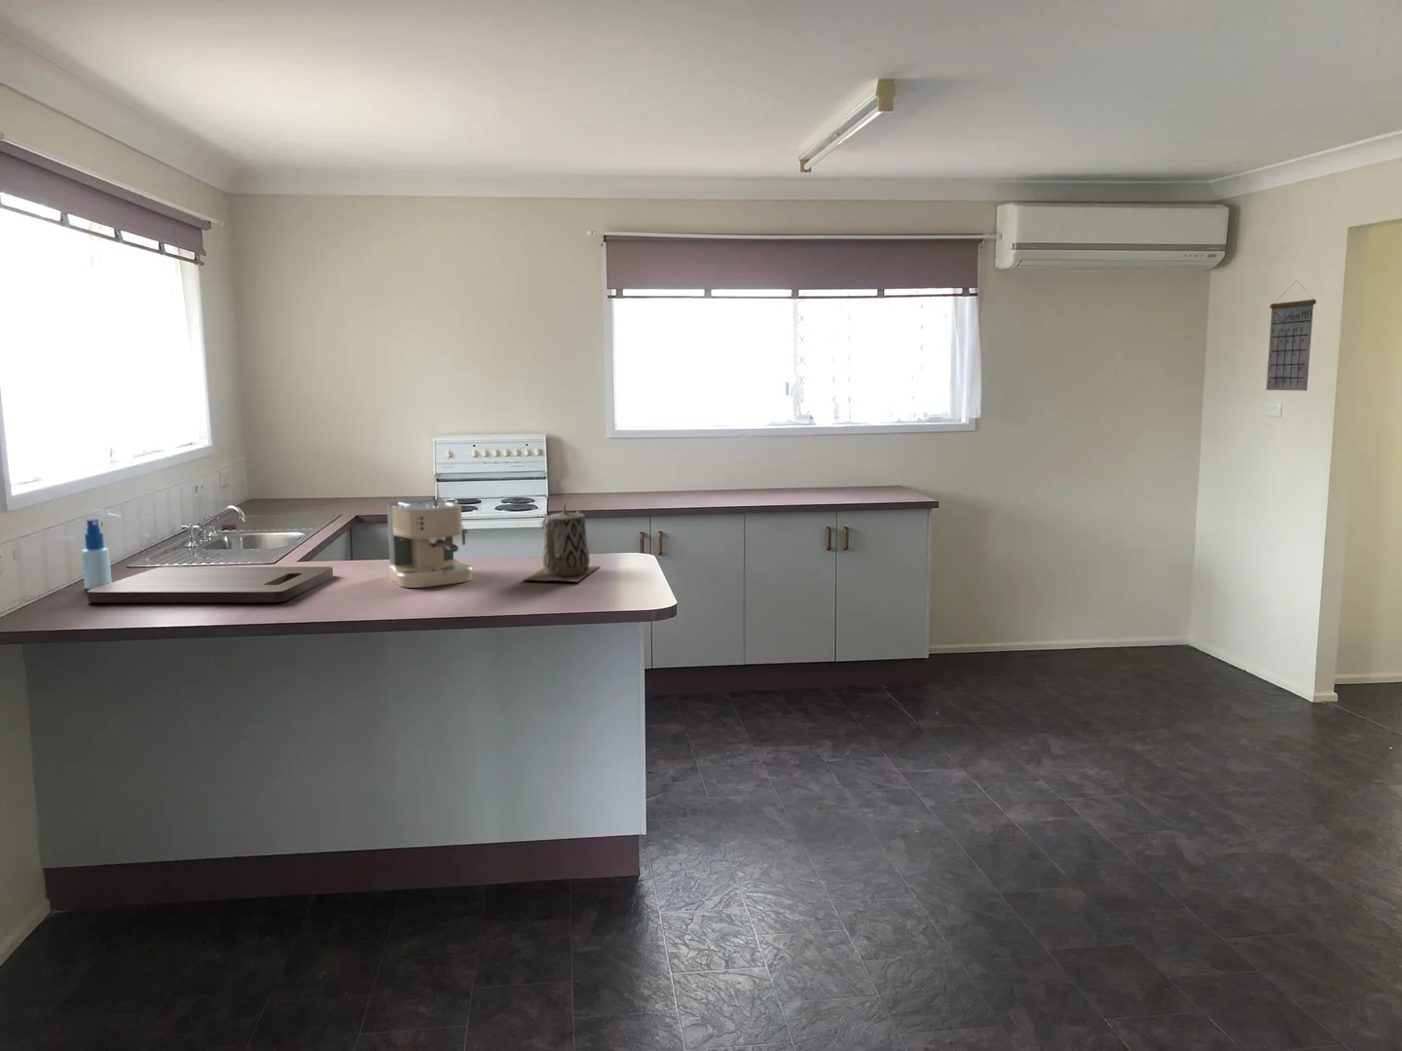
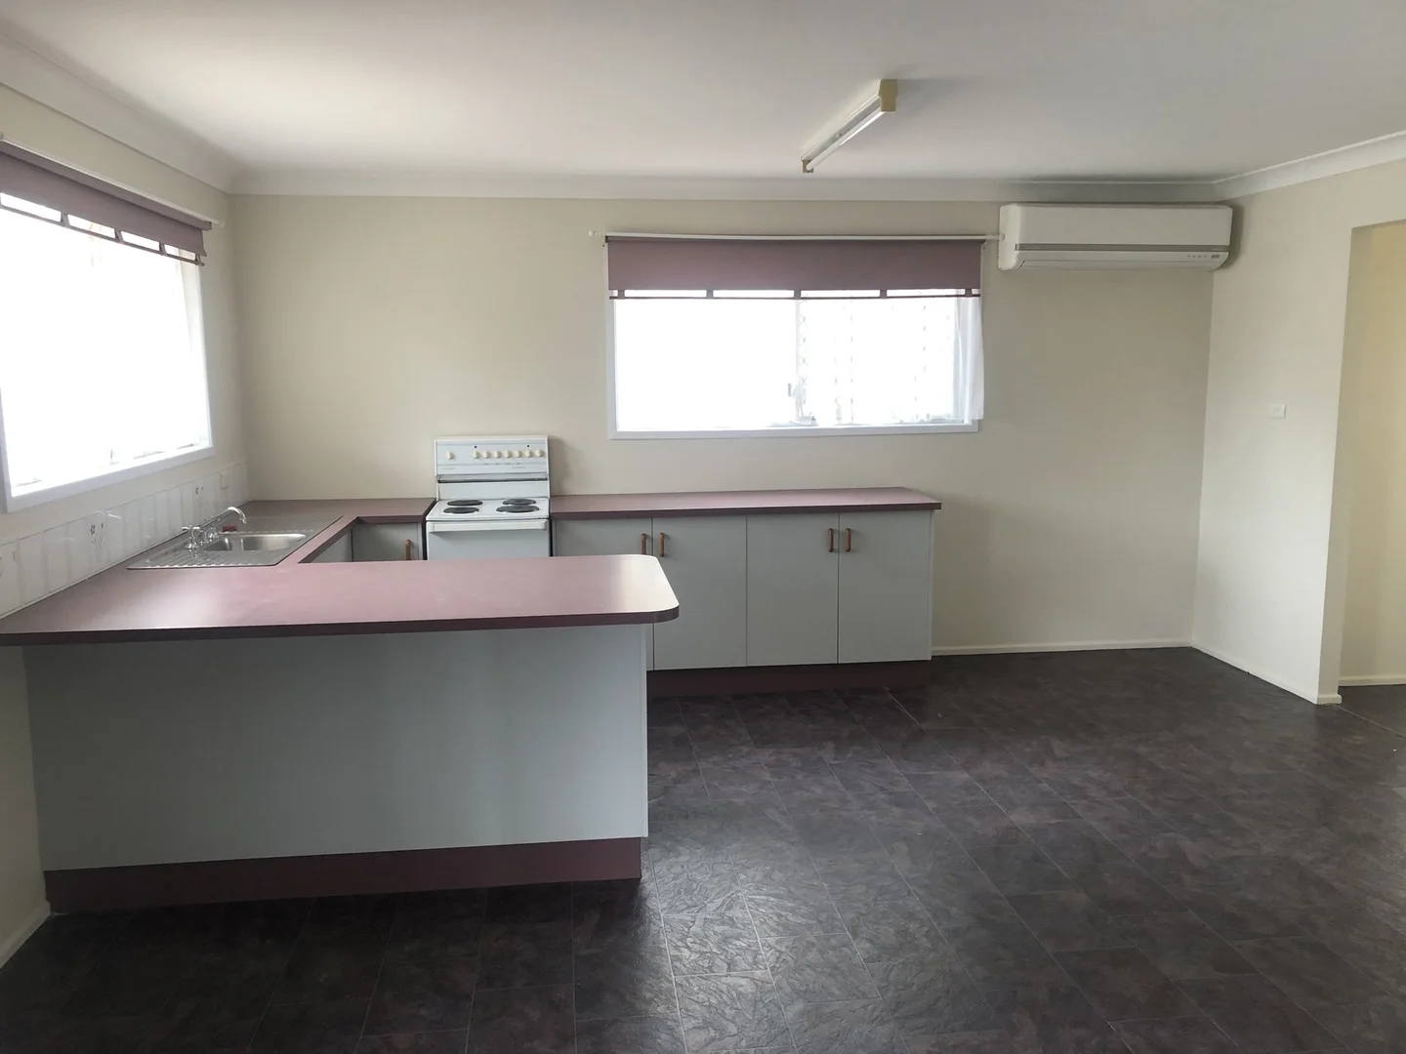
- calendar [1266,279,1317,391]
- cutting board [86,565,334,604]
- spray bottle [81,518,113,590]
- coffee maker [385,497,475,588]
- teapot [522,502,601,583]
